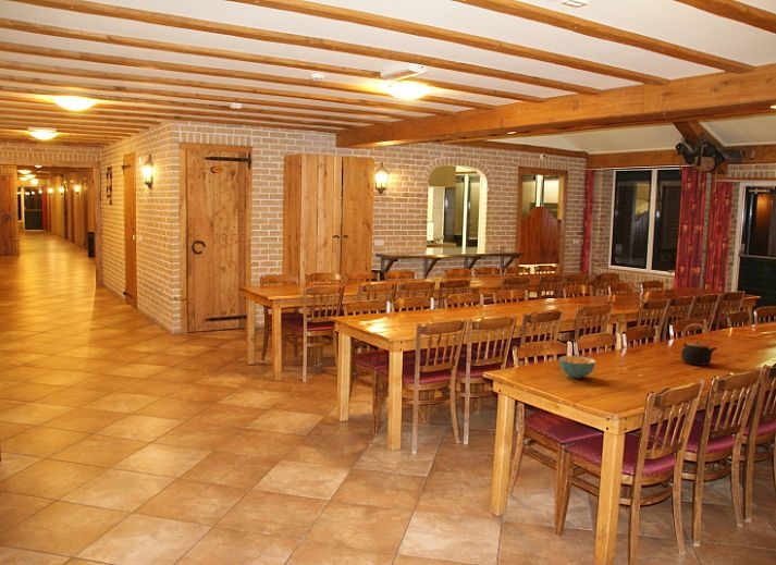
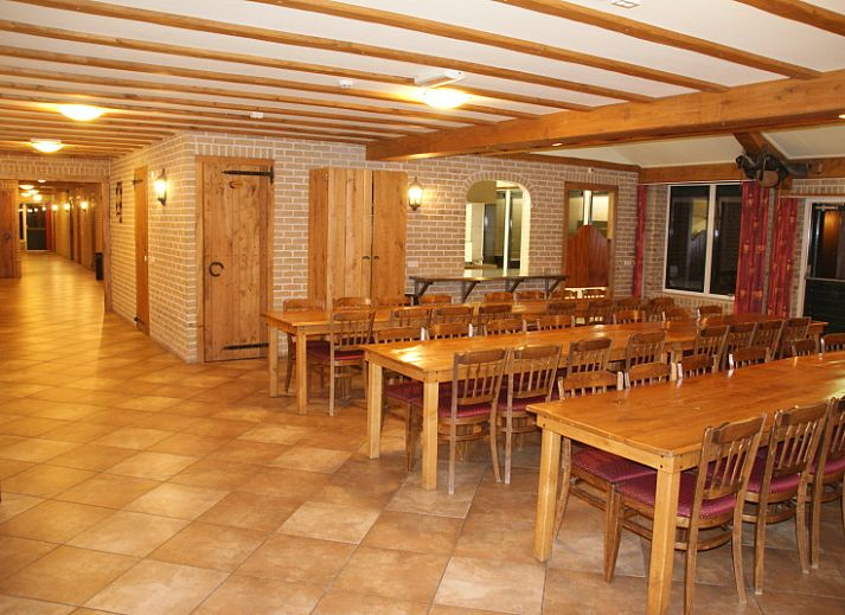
- cereal bowl [558,355,596,379]
- teapot [680,322,718,367]
